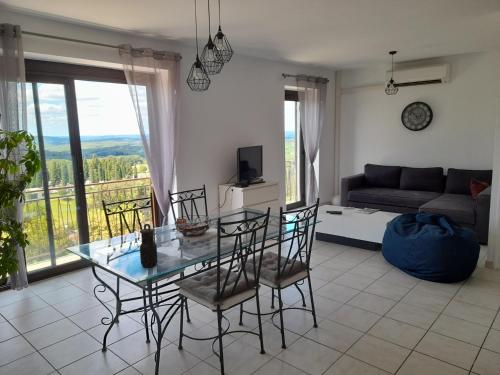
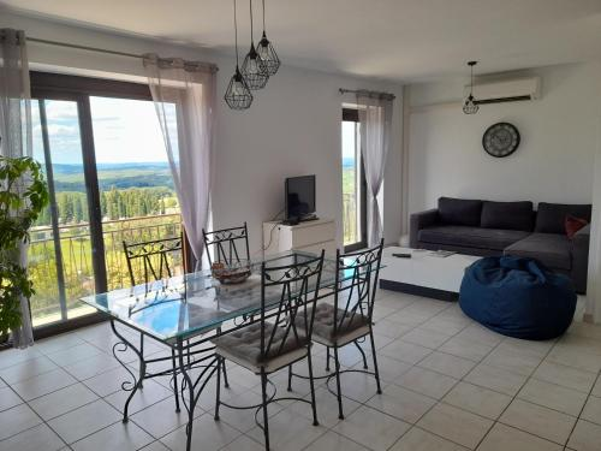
- teapot [139,223,159,268]
